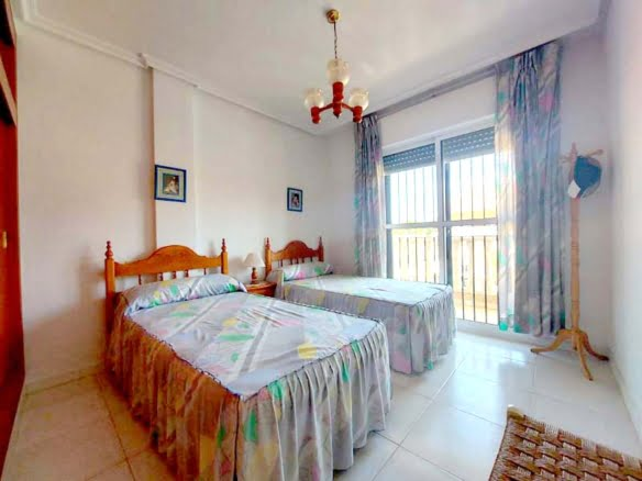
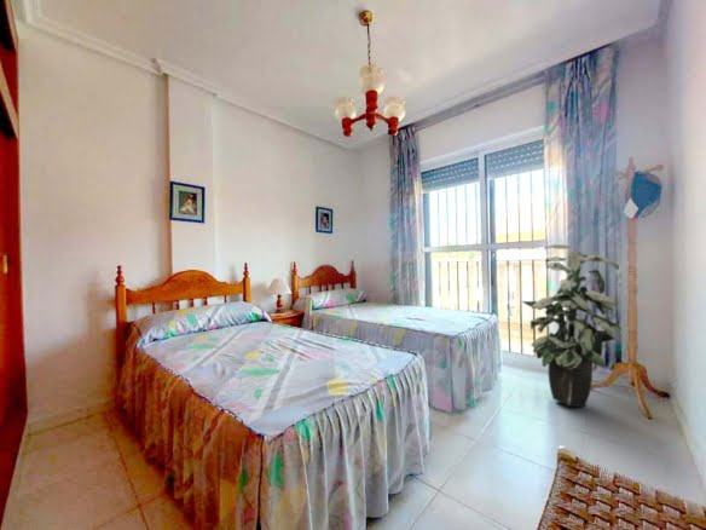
+ indoor plant [521,243,623,408]
